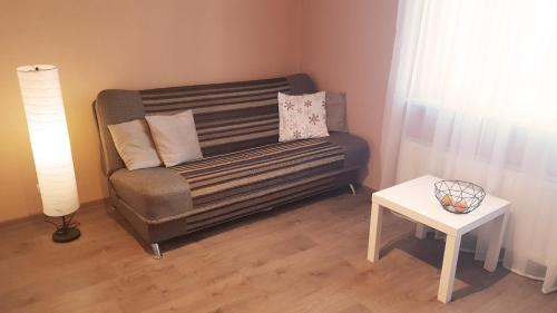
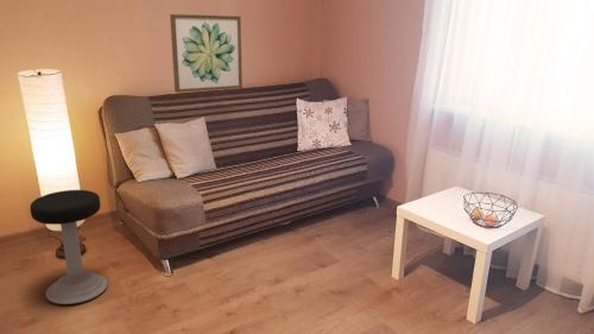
+ wall art [169,13,244,94]
+ stool [29,189,109,305]
